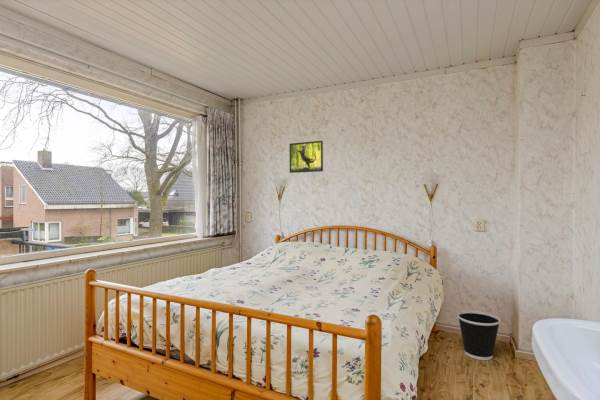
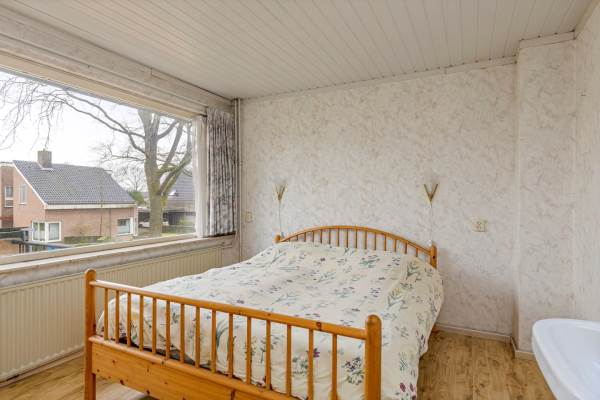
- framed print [288,140,324,174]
- wastebasket [456,310,501,361]
